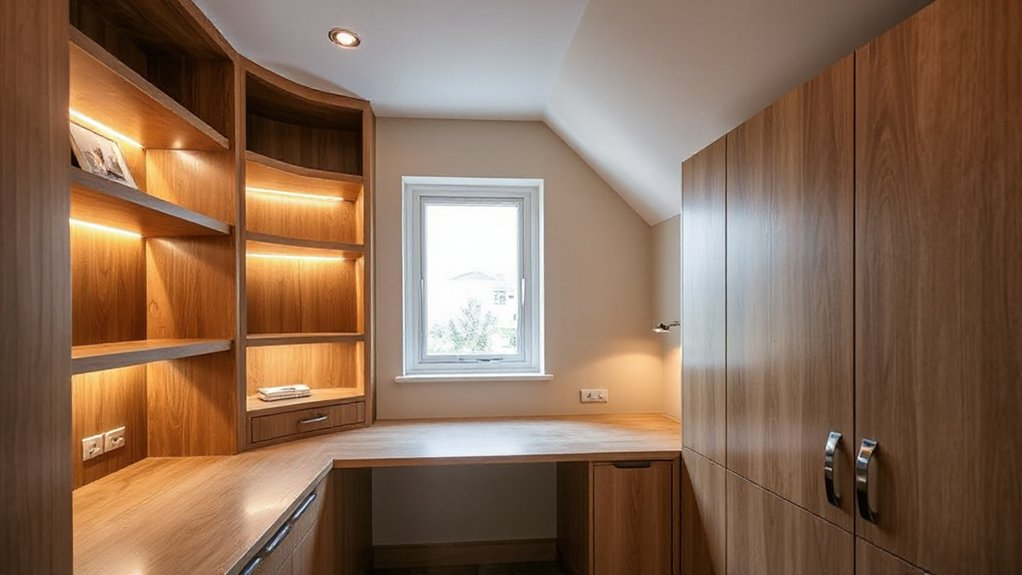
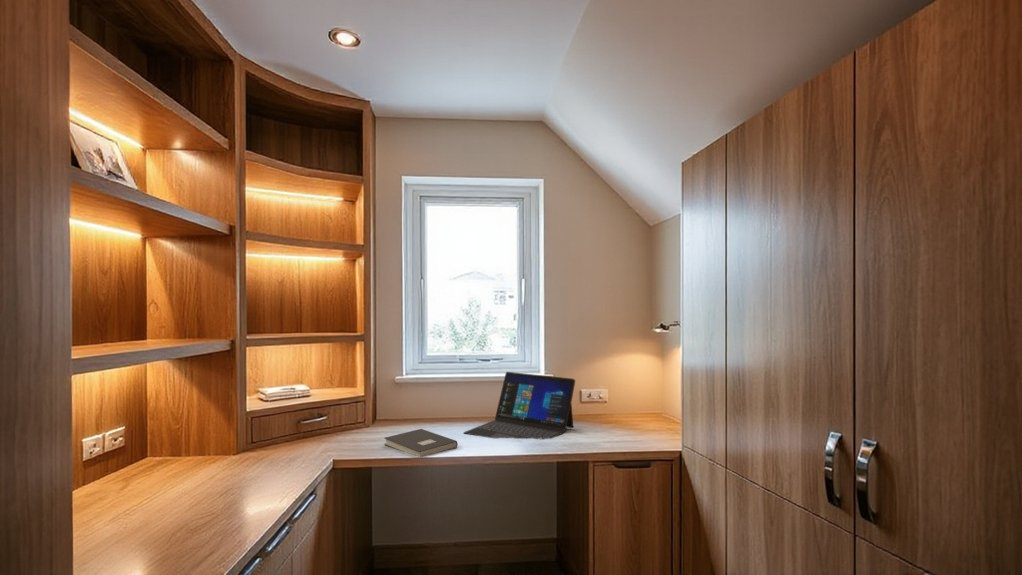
+ book [383,428,459,458]
+ laptop [462,371,576,441]
